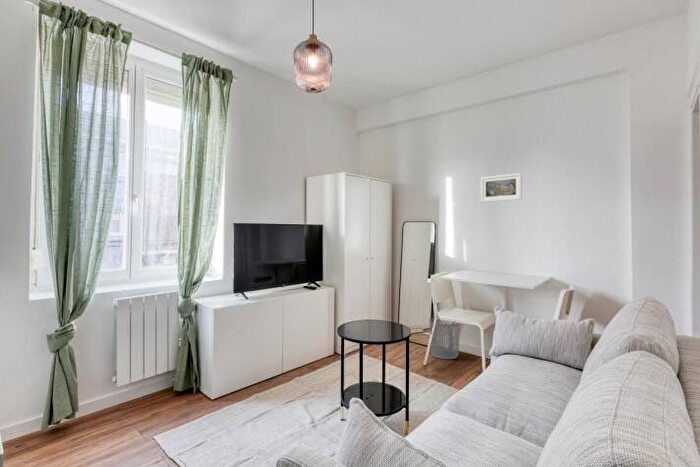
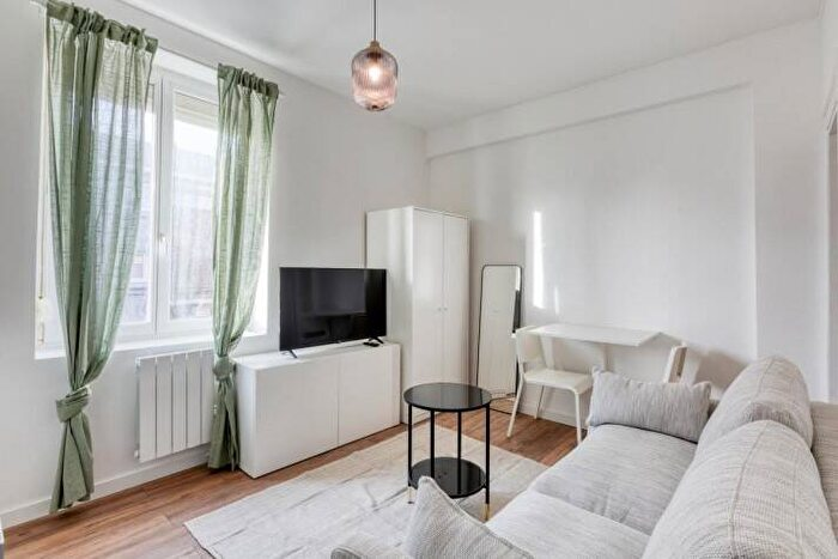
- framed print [480,172,523,203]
- waste bin [428,317,461,360]
